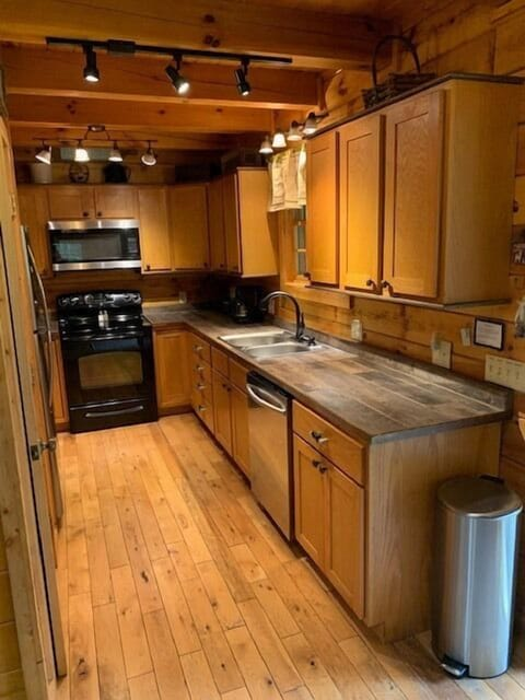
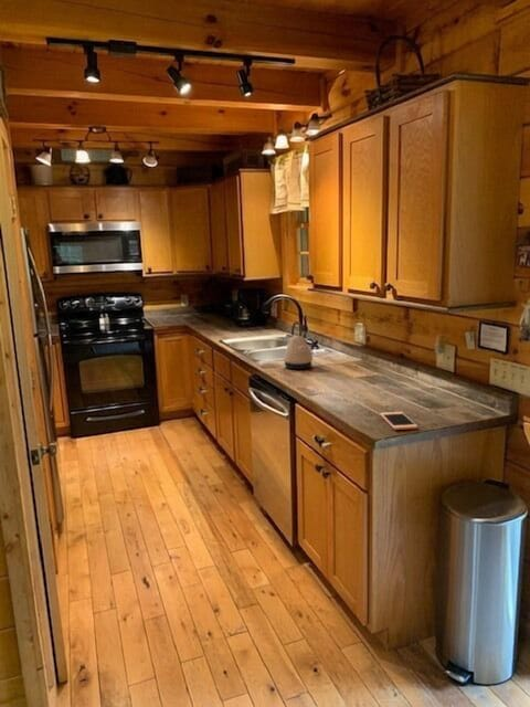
+ cell phone [379,411,418,431]
+ kettle [283,320,314,370]
